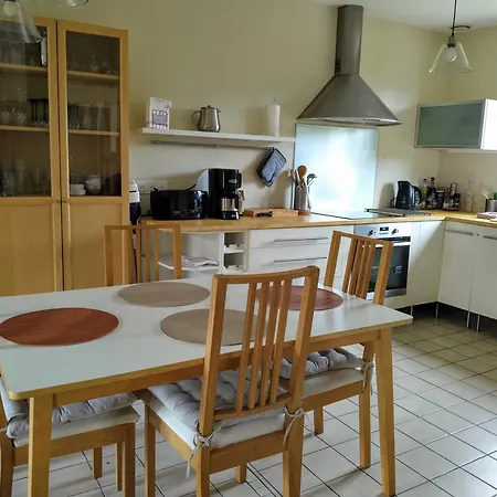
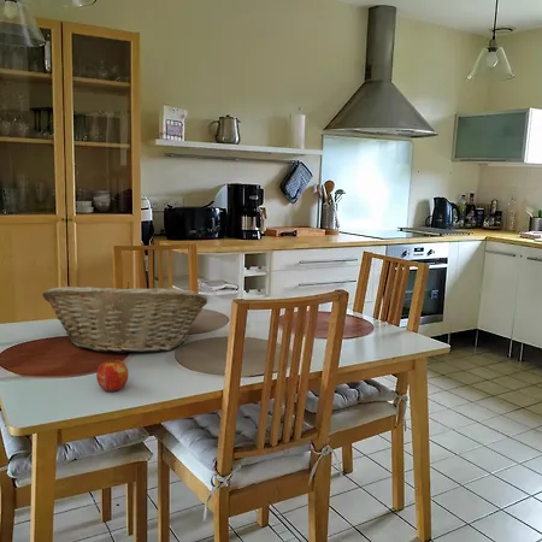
+ fruit basket [41,281,208,354]
+ apple [95,358,130,393]
